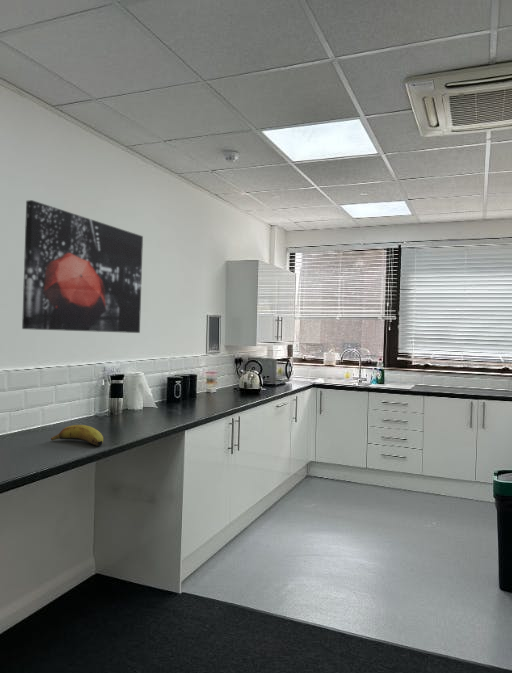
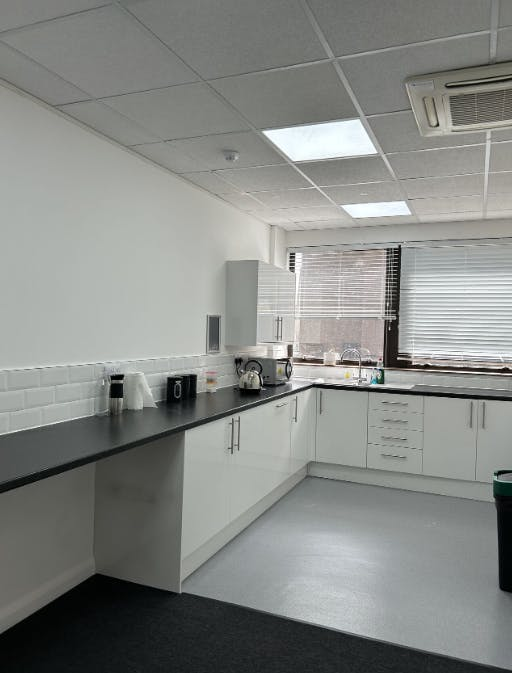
- fruit [50,424,104,447]
- wall art [21,199,144,334]
